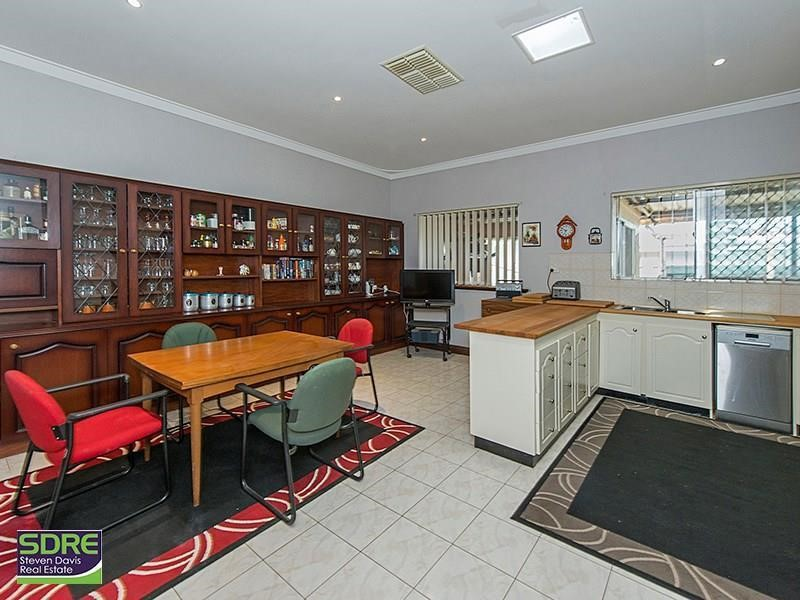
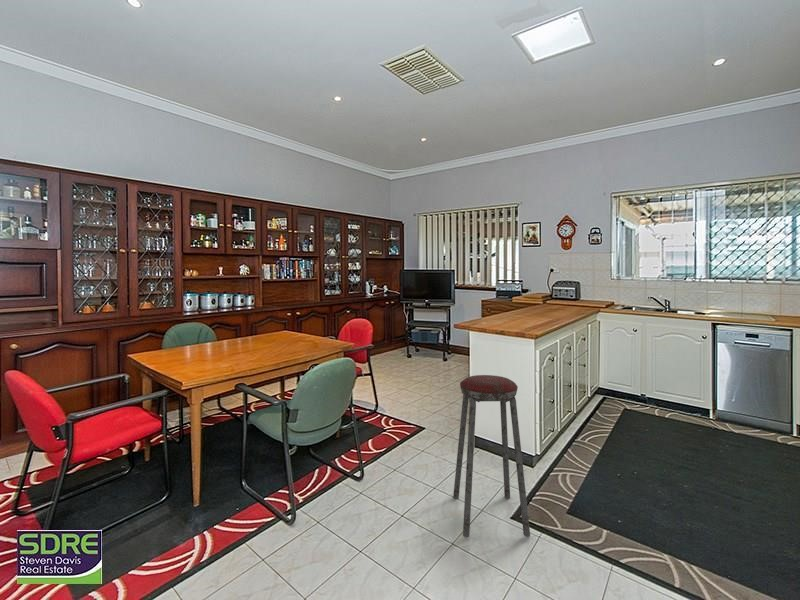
+ music stool [452,374,531,538]
